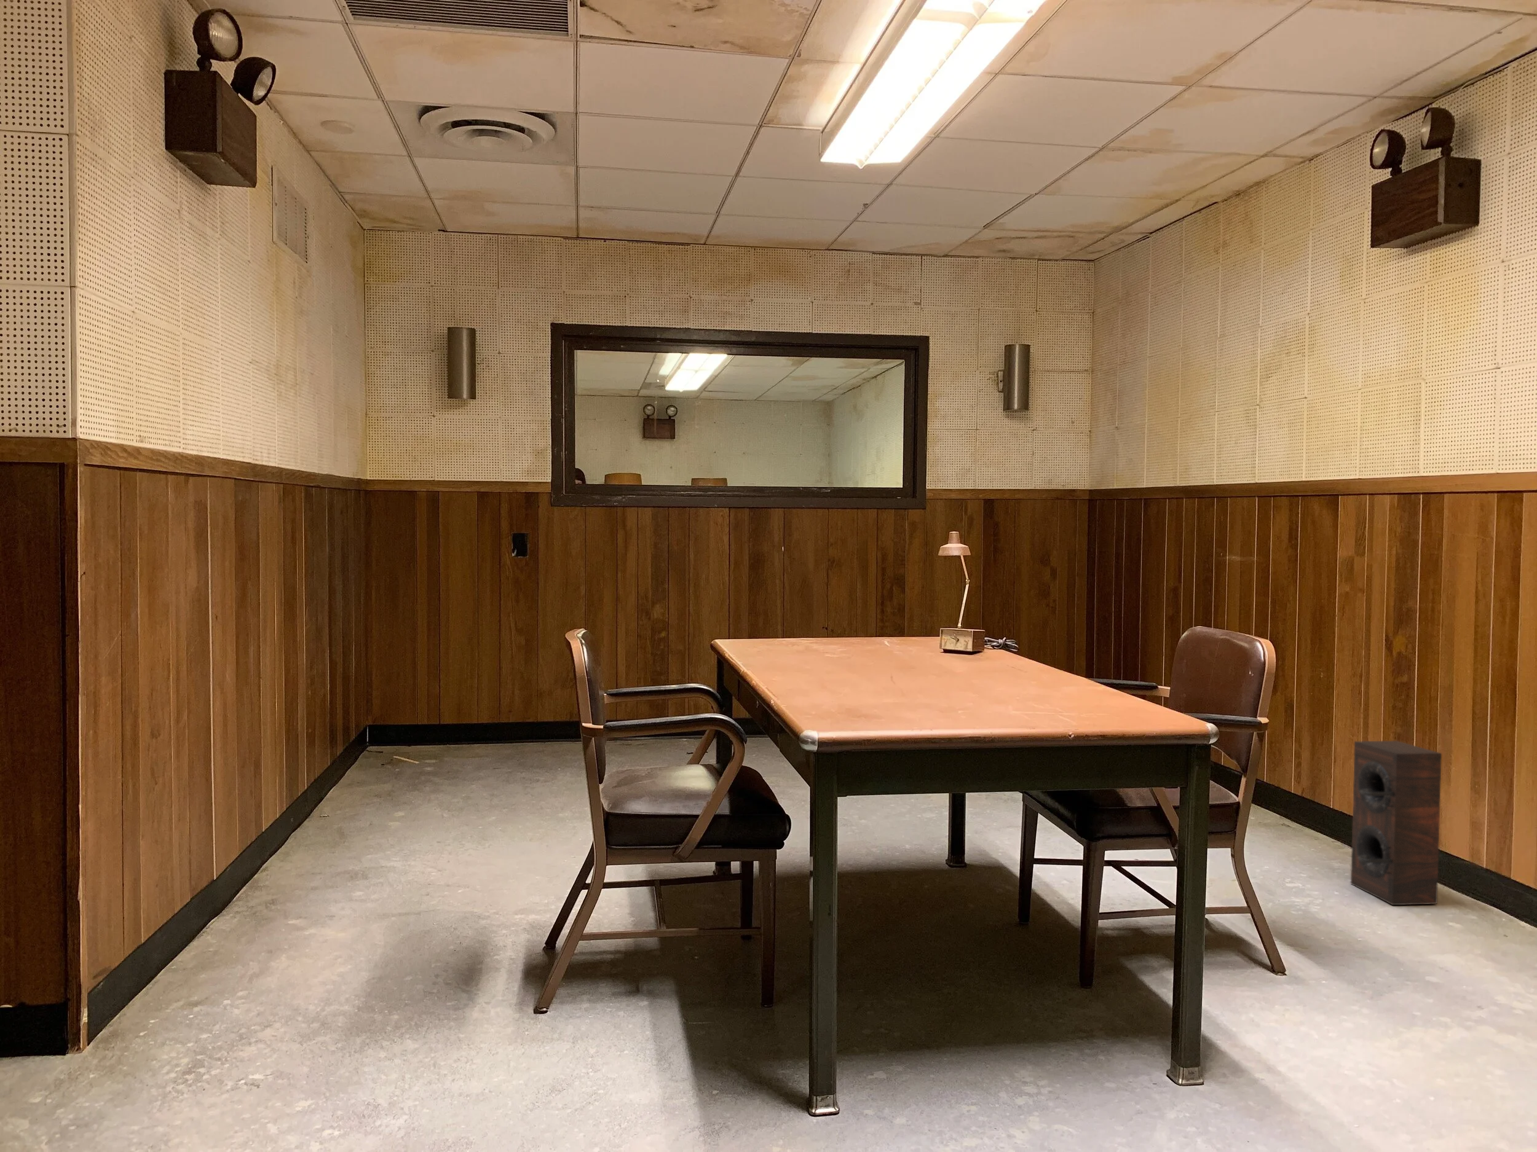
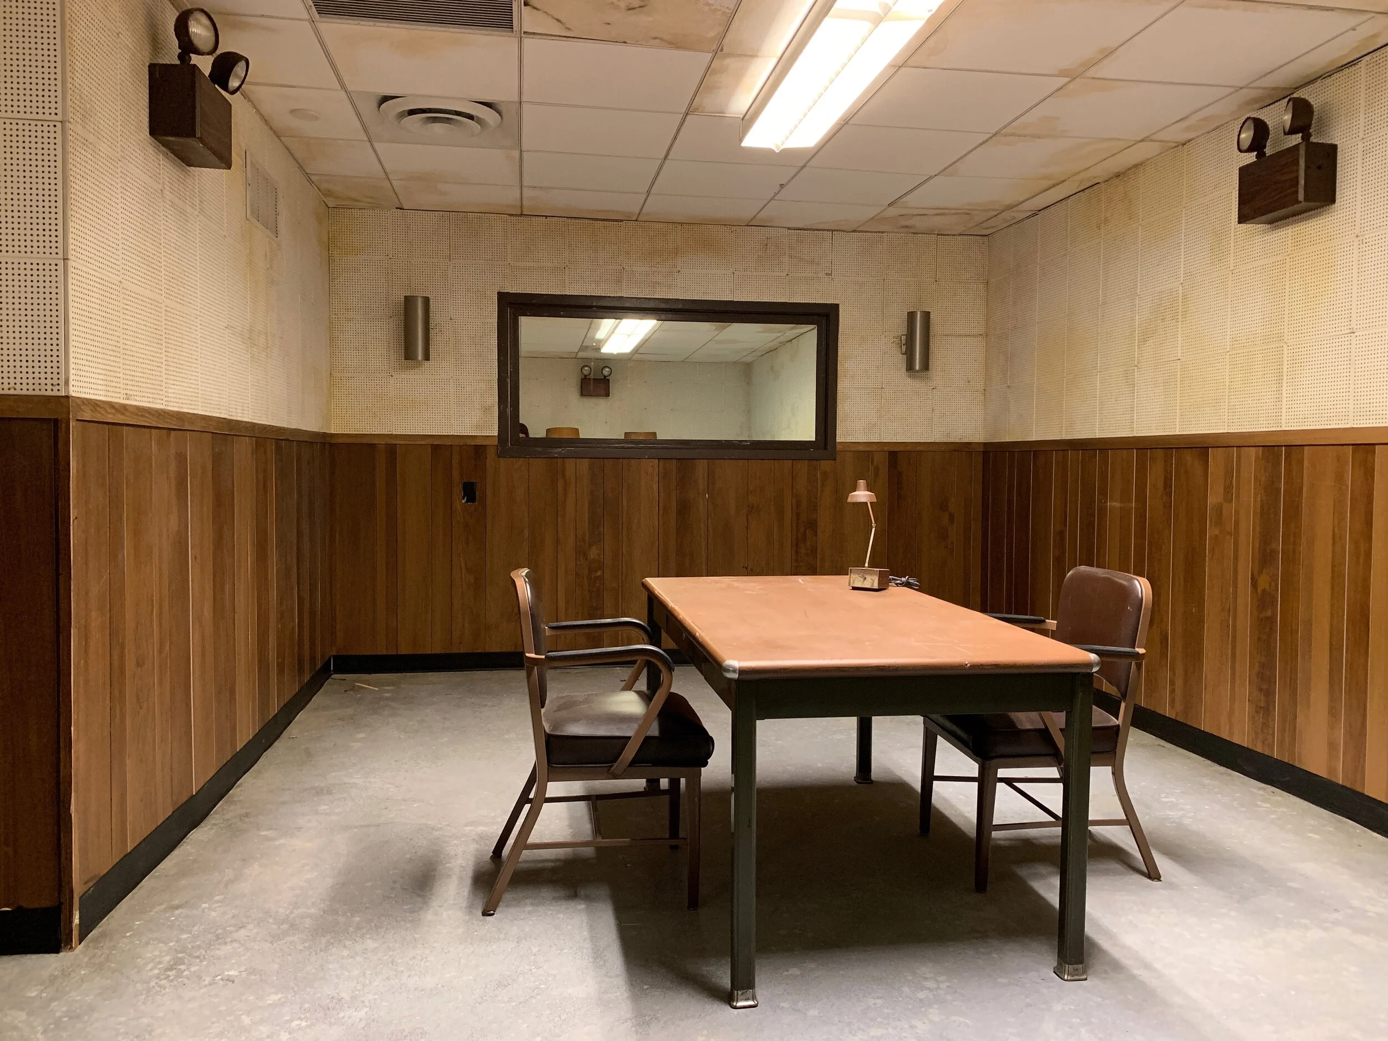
- speaker [1351,741,1443,905]
